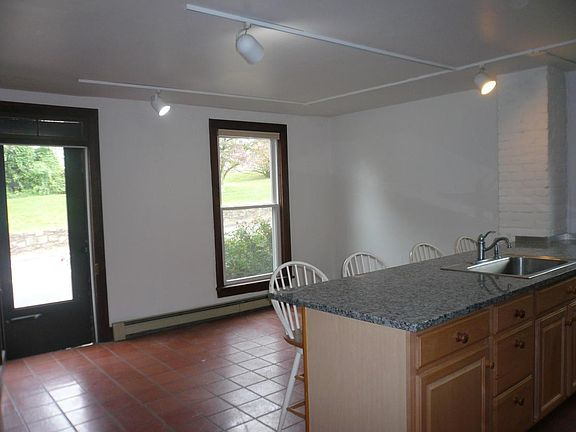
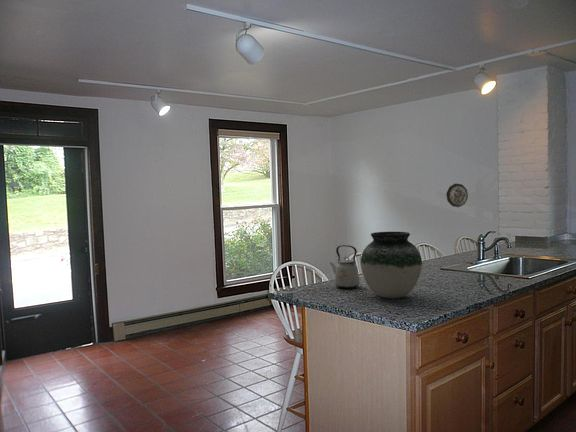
+ decorative plate [446,183,469,208]
+ vase [360,231,423,299]
+ kettle [329,244,361,289]
